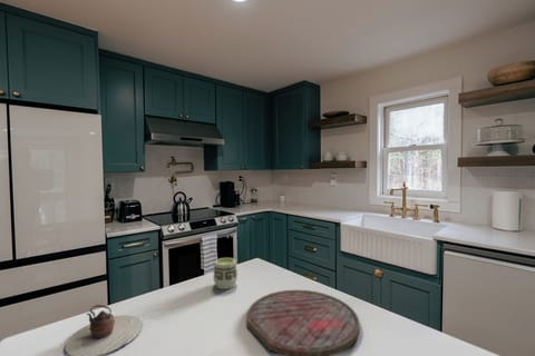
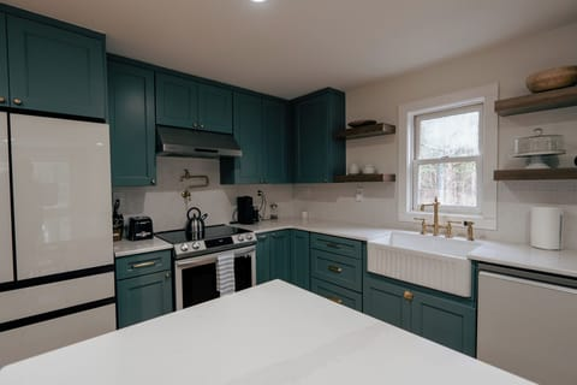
- teapot [64,304,144,356]
- cutting board [245,289,360,356]
- cup [212,257,239,290]
